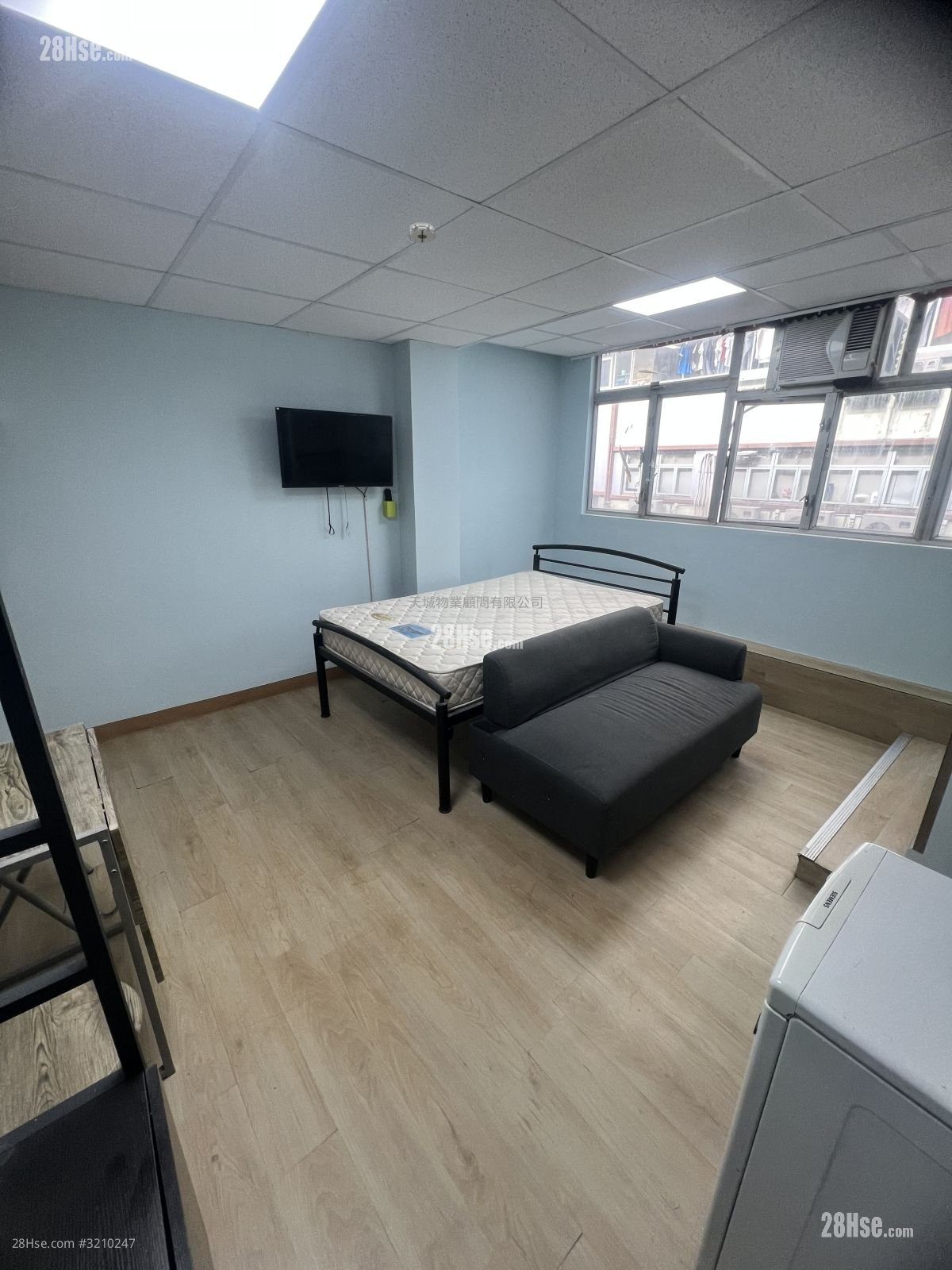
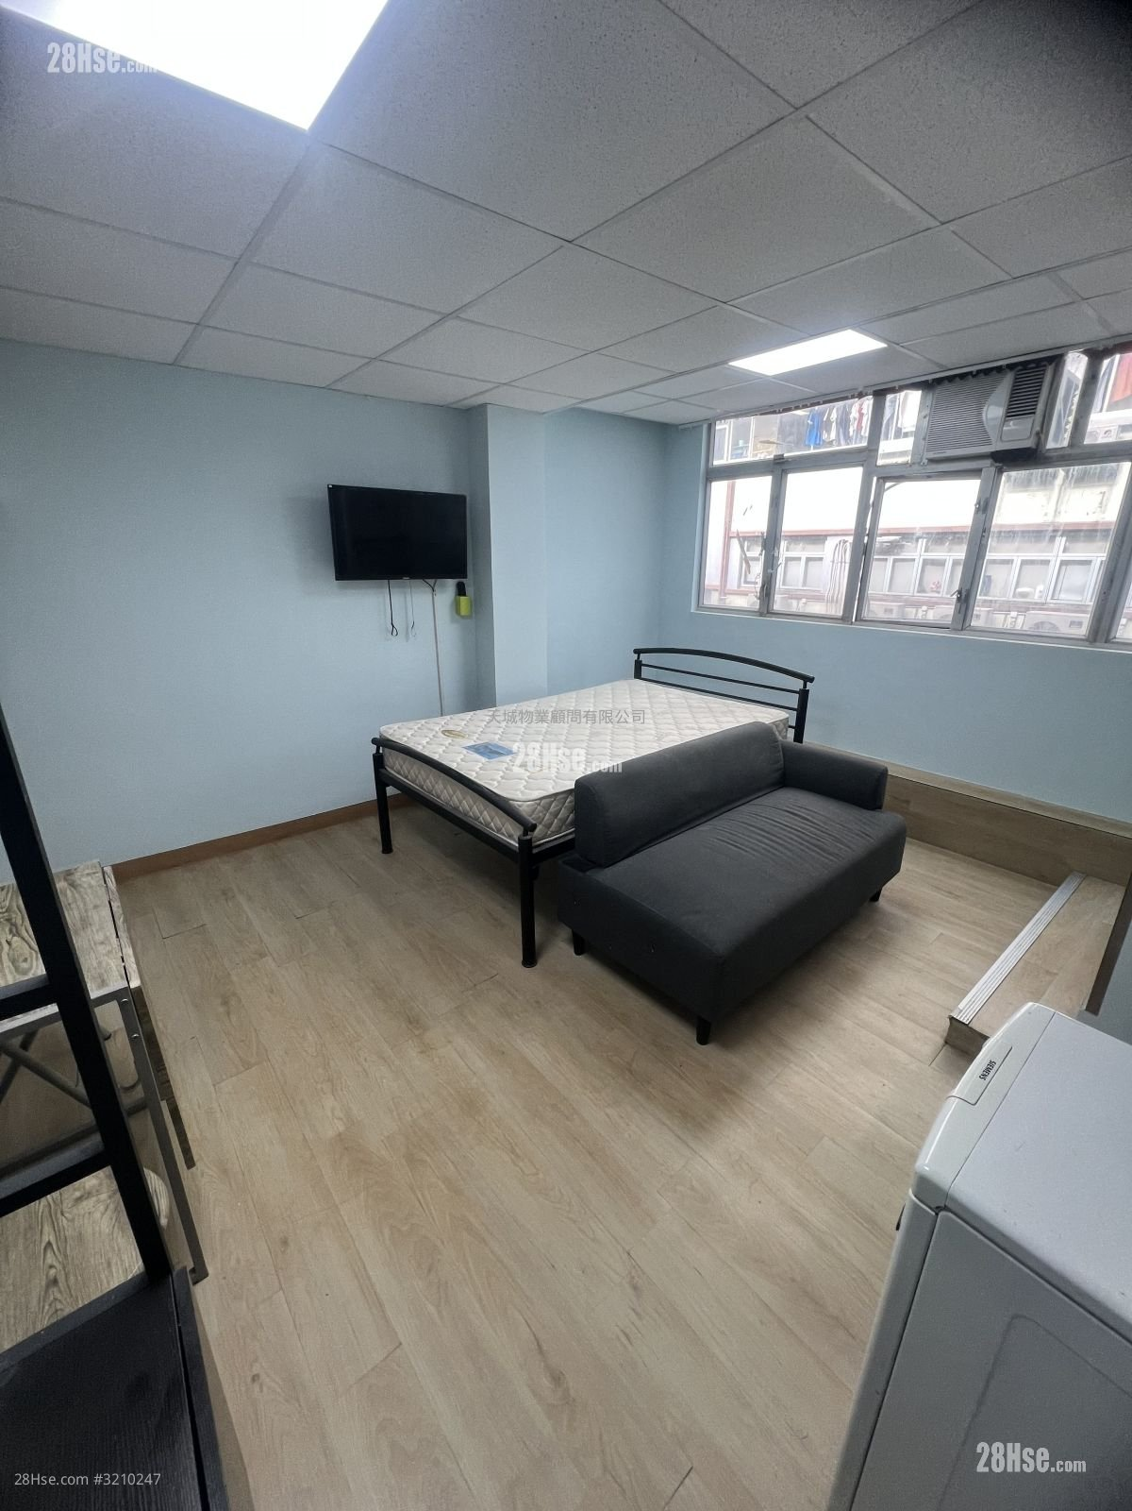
- smoke detector [405,221,438,244]
